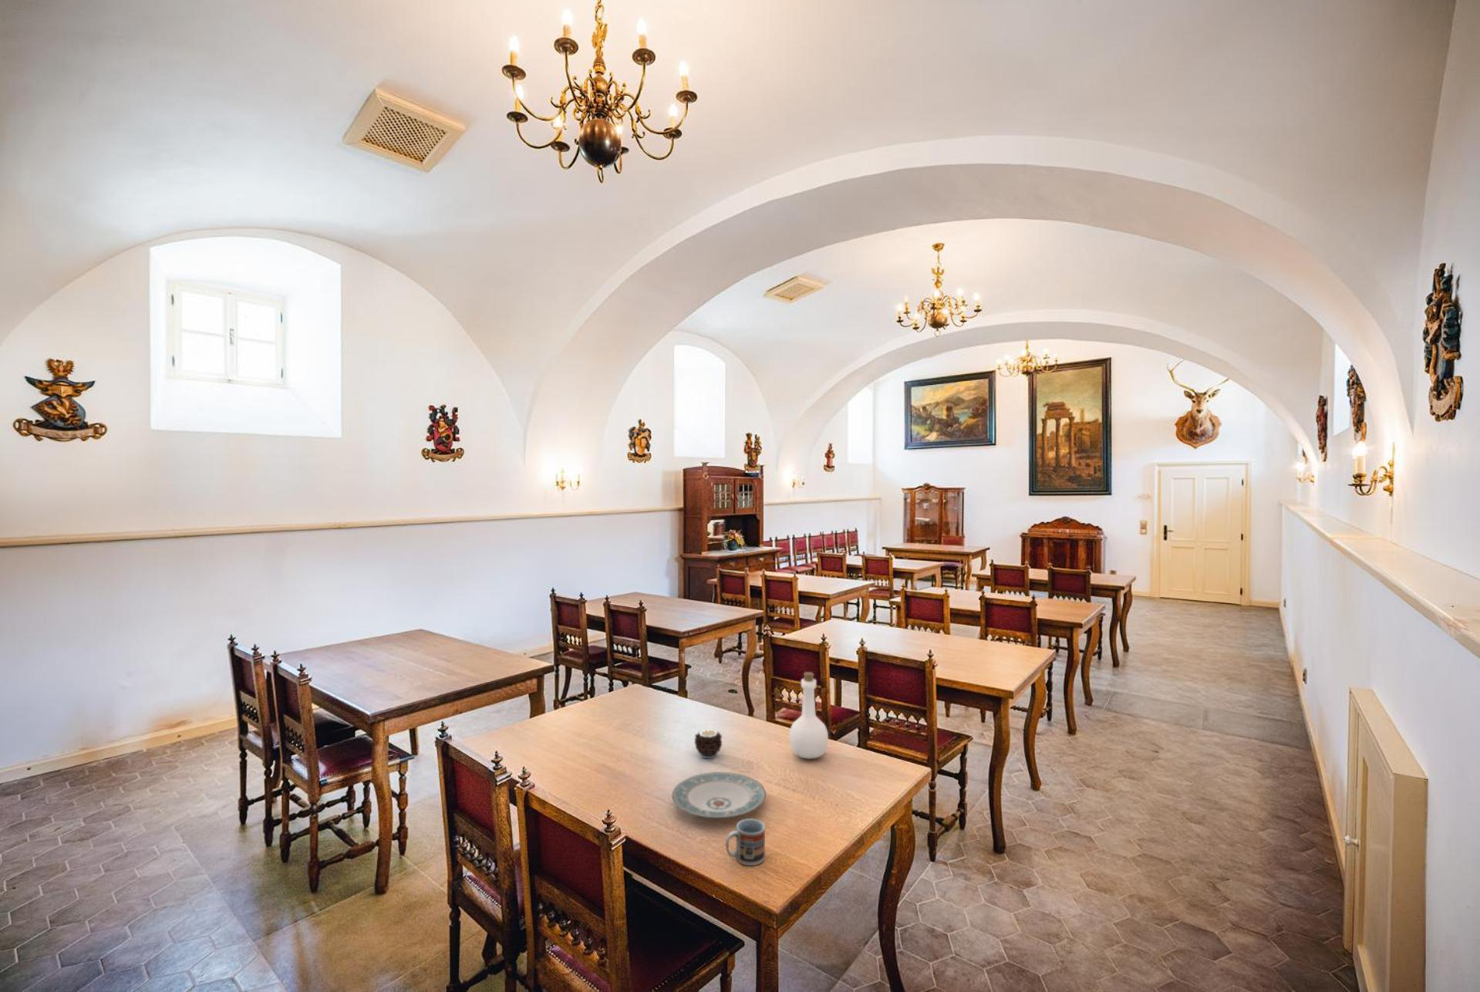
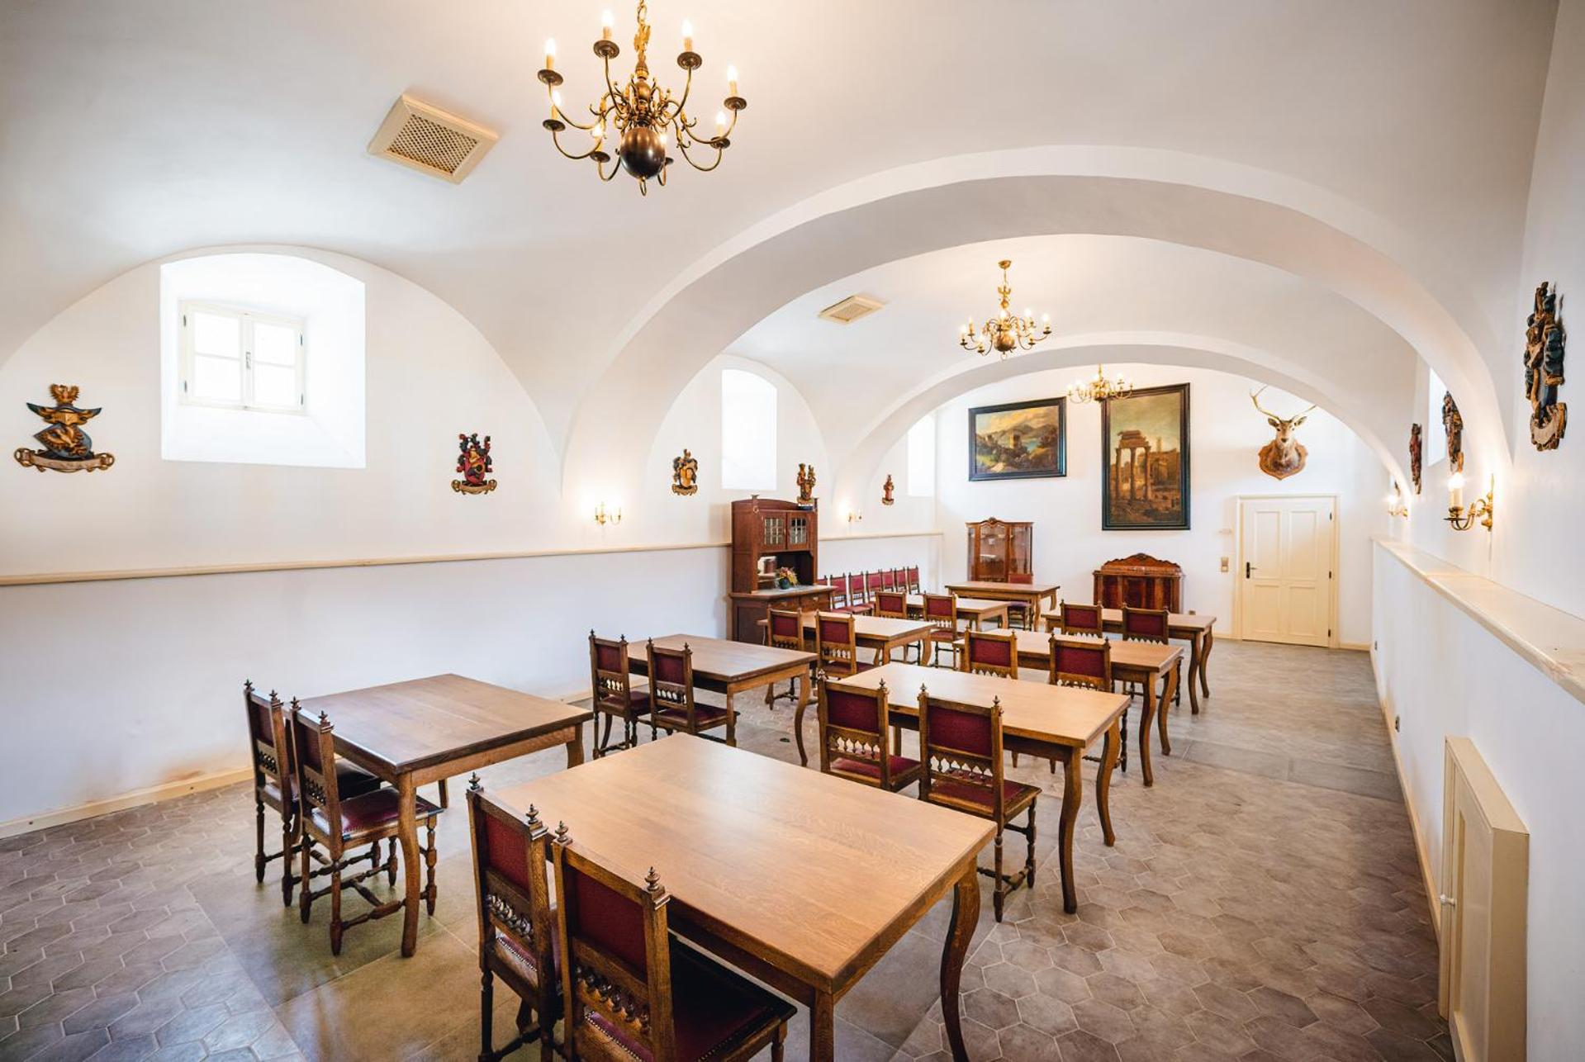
- cup [725,818,766,866]
- bottle [788,671,829,760]
- candle [694,727,723,760]
- plate [672,772,767,818]
